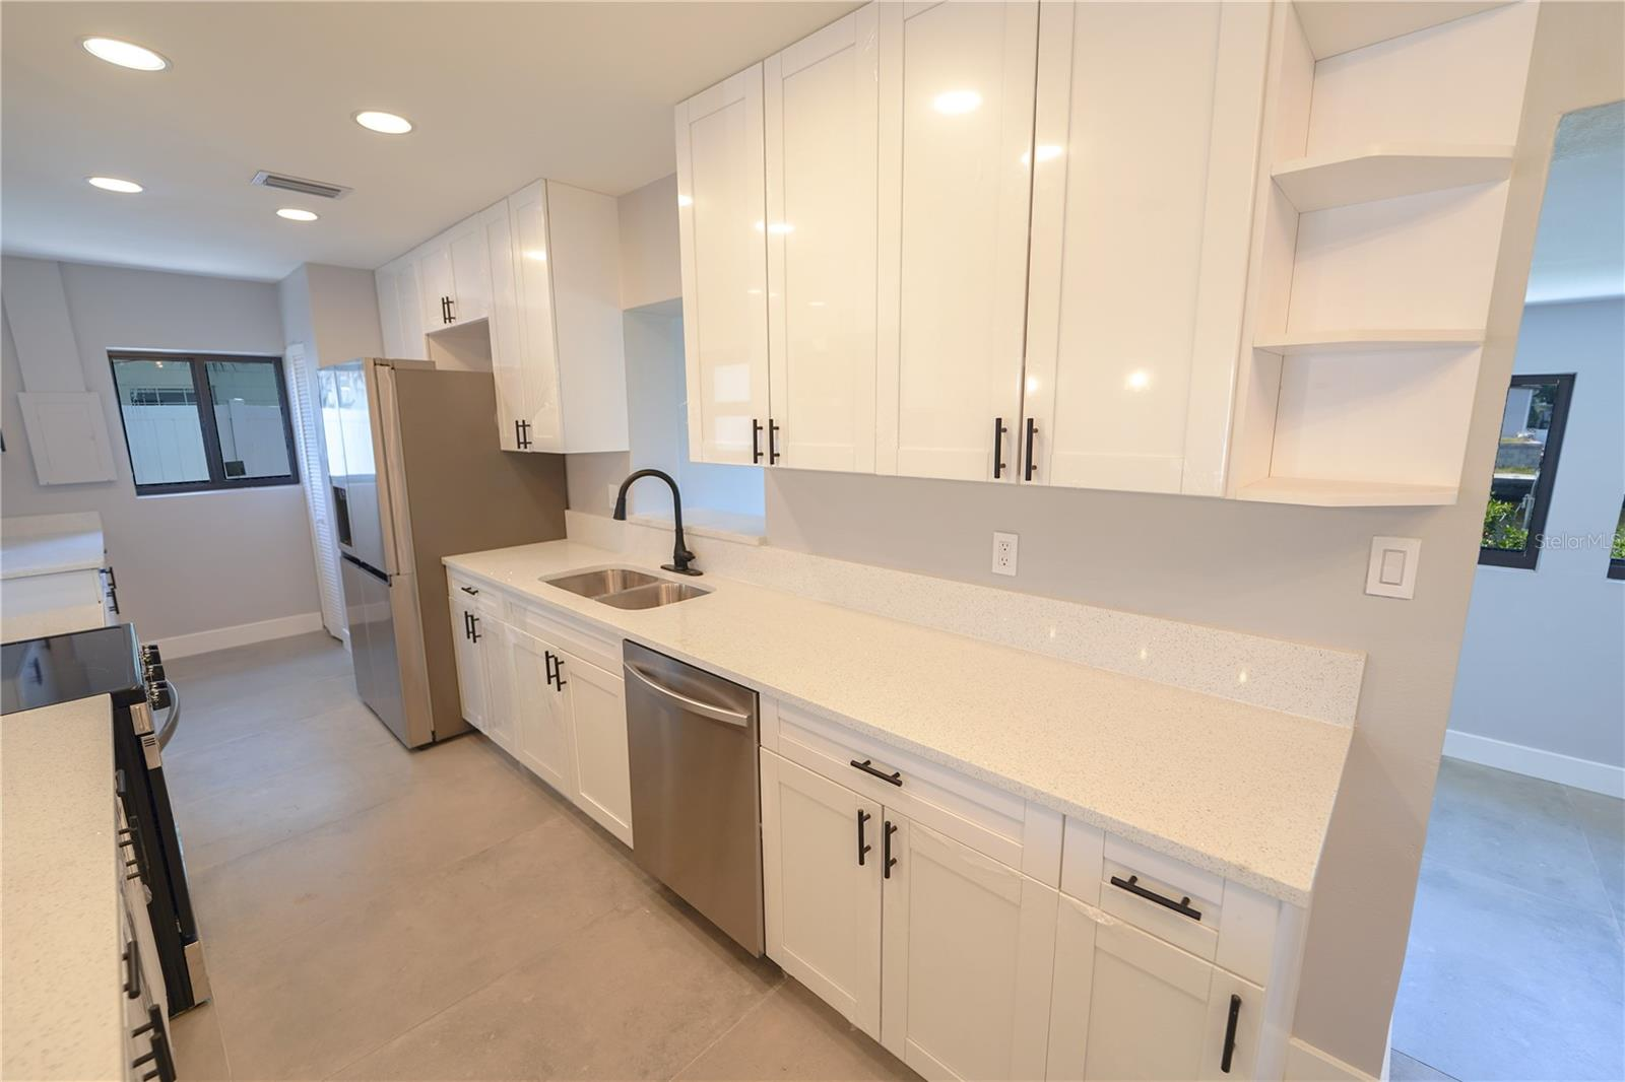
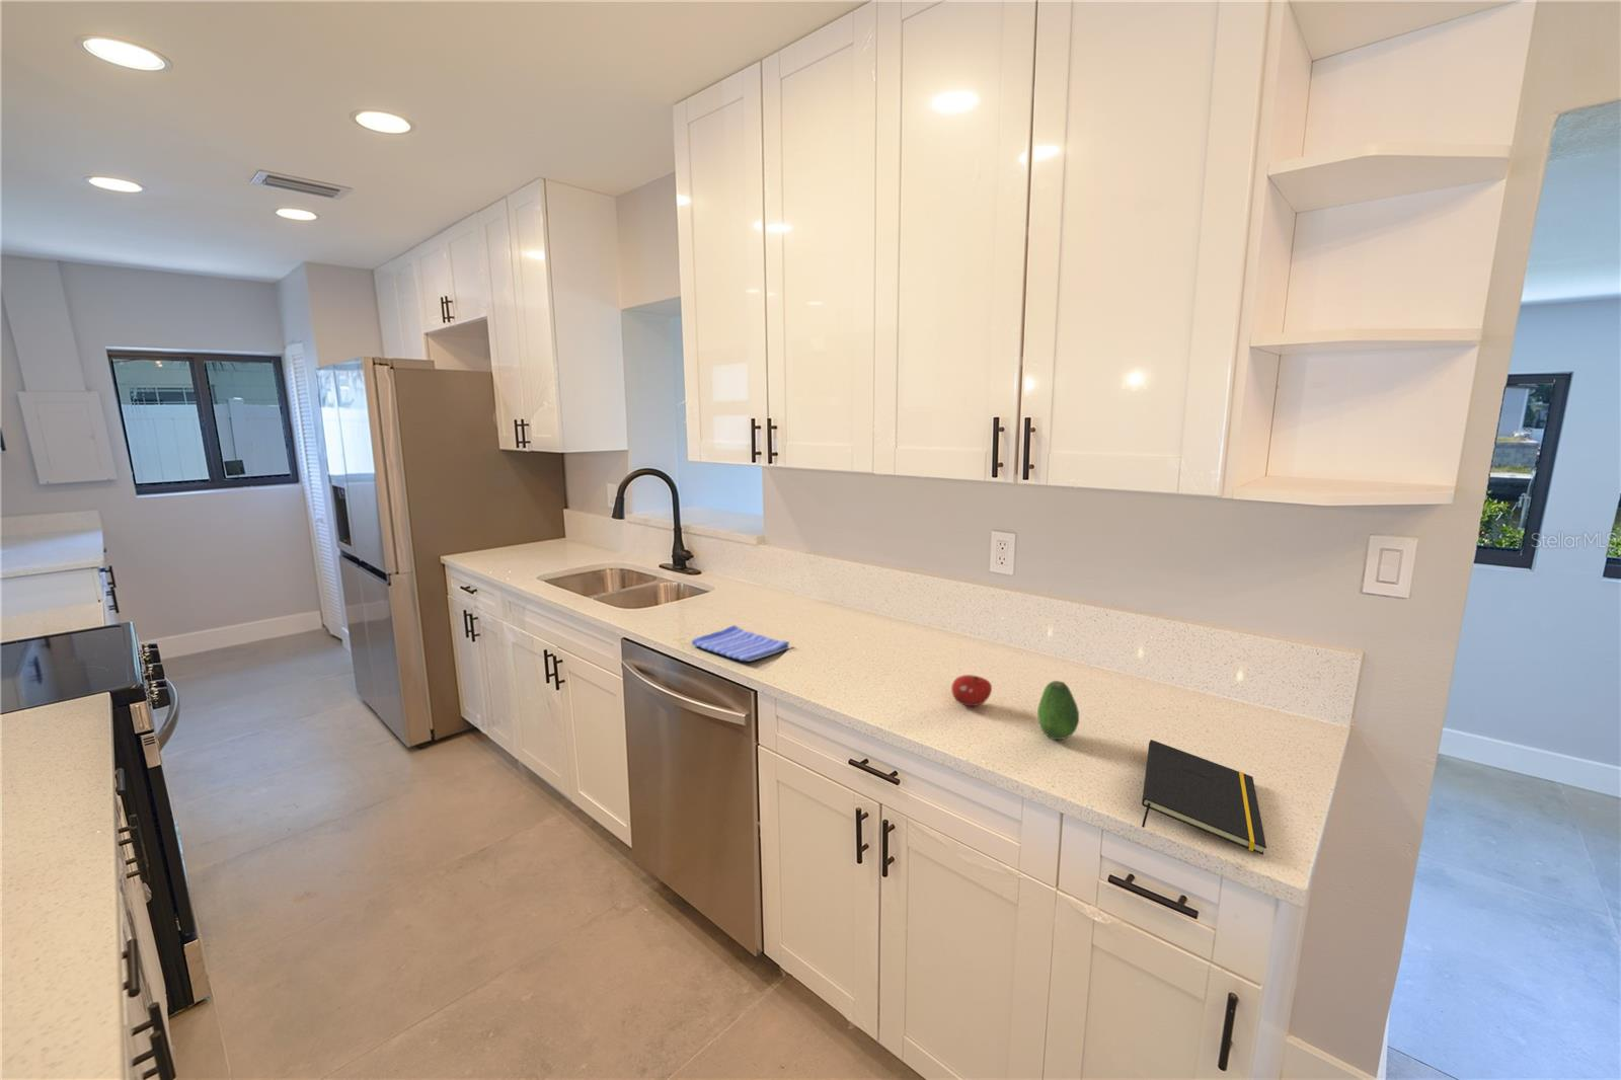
+ fruit [951,674,993,708]
+ fruit [1036,680,1080,740]
+ notepad [1141,739,1268,856]
+ dish towel [691,624,791,663]
